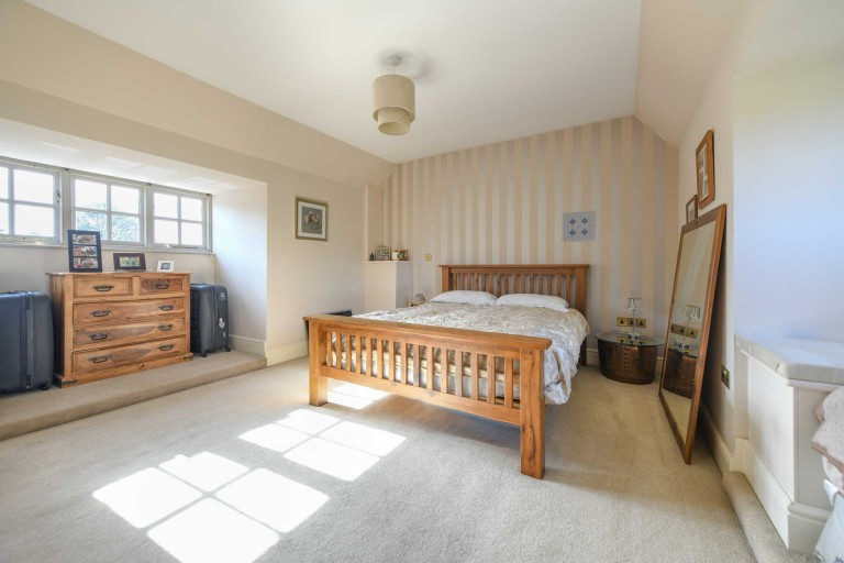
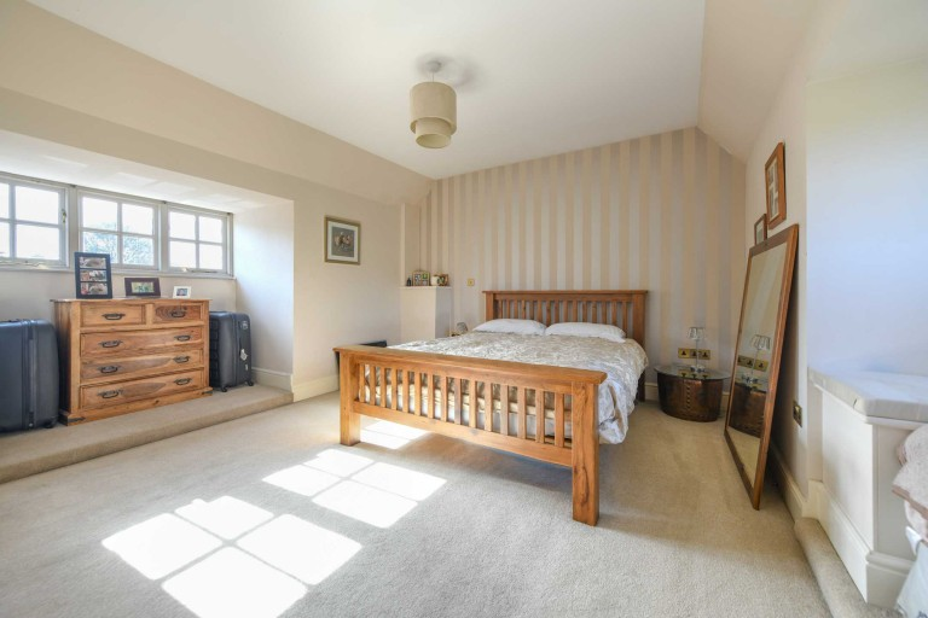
- wall art [562,209,597,243]
